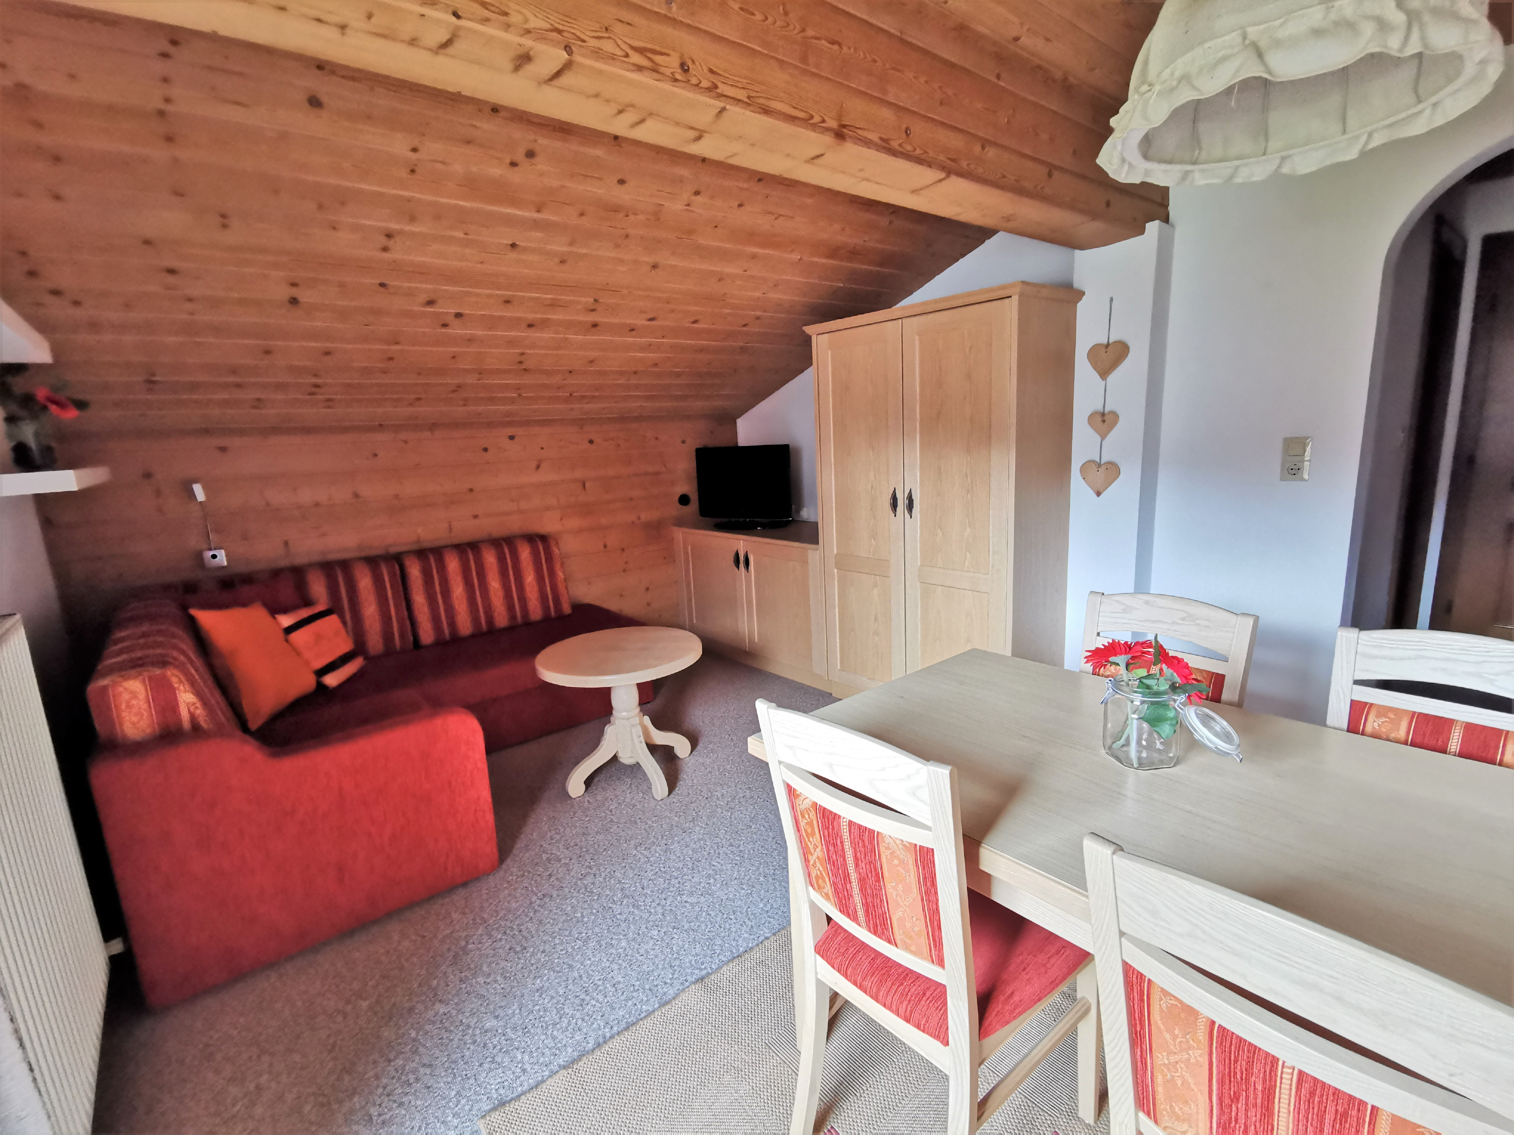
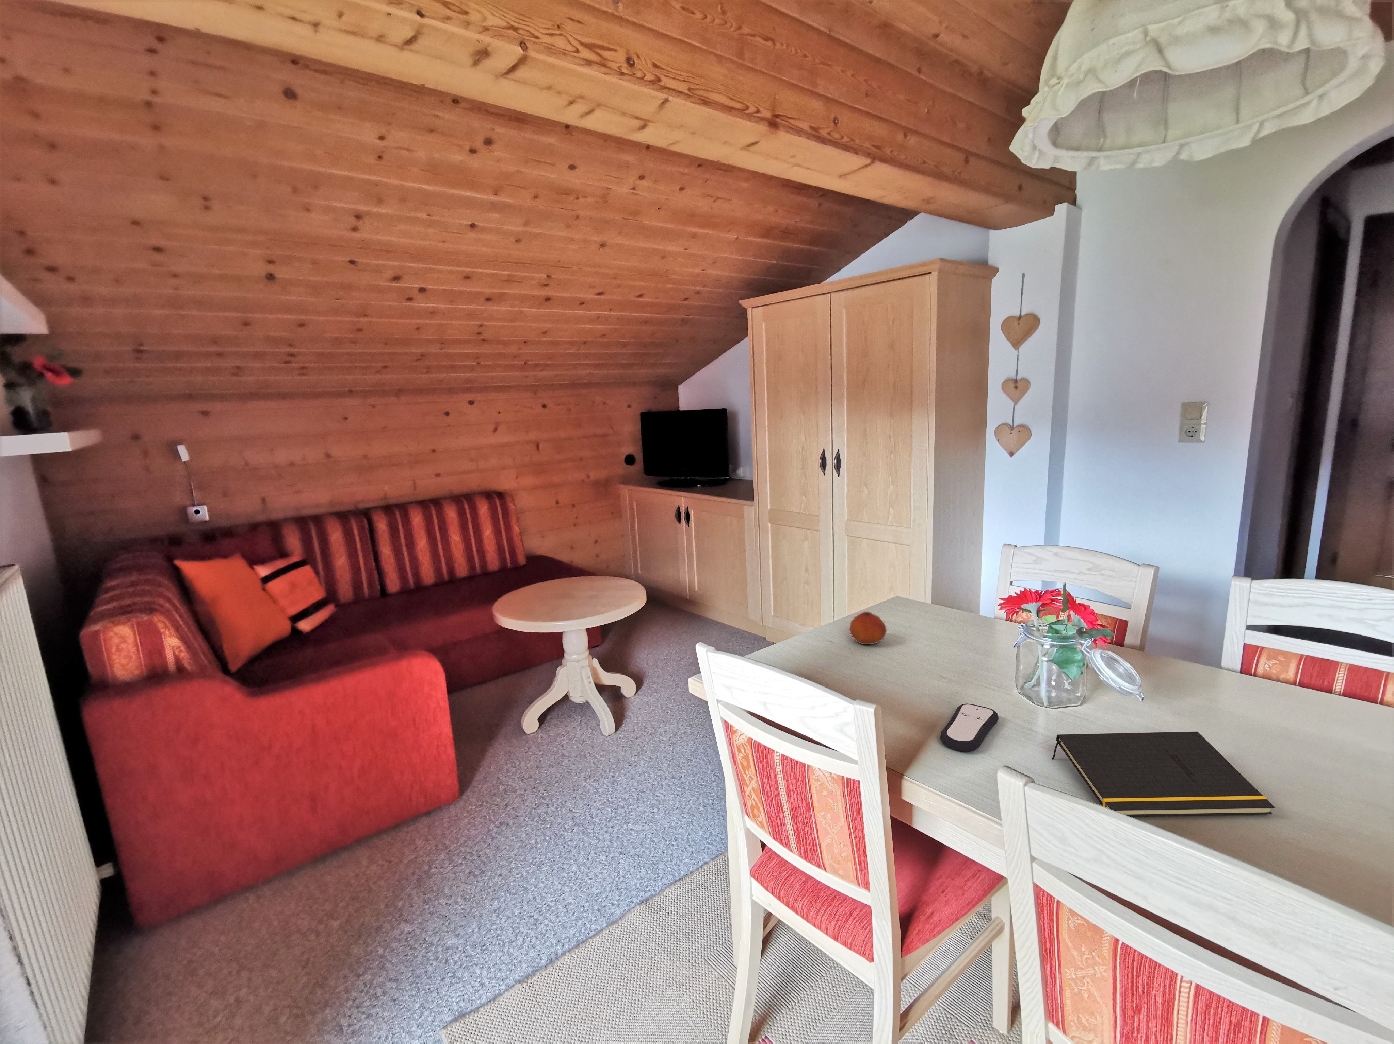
+ notepad [1052,731,1274,817]
+ remote control [940,703,999,752]
+ fruit [850,612,887,645]
